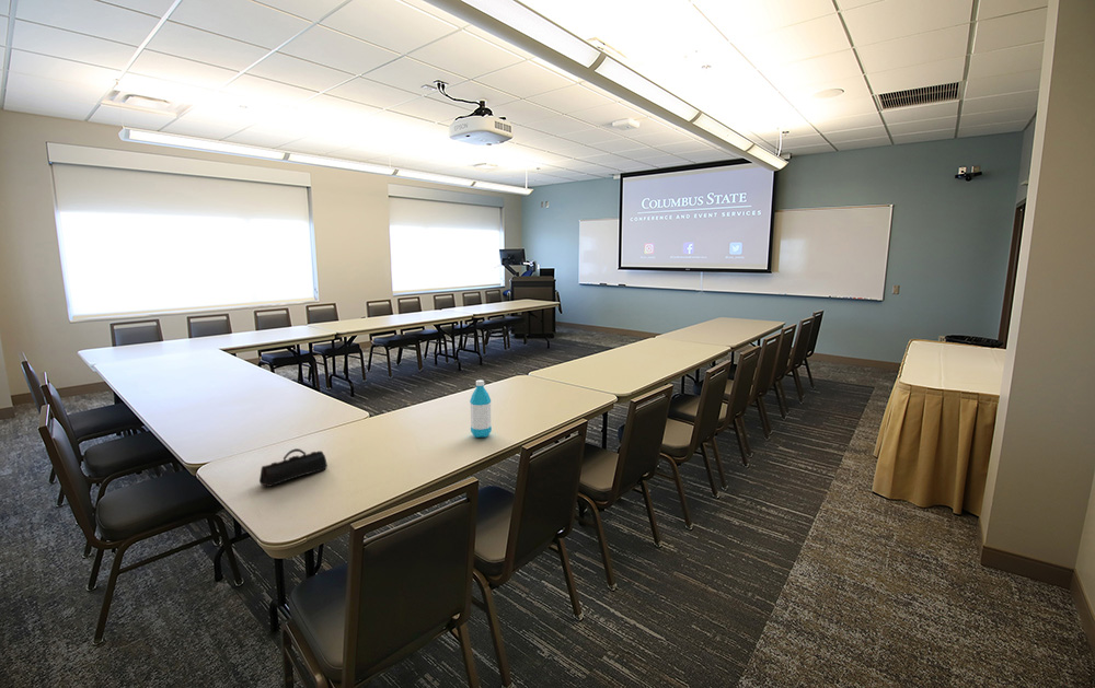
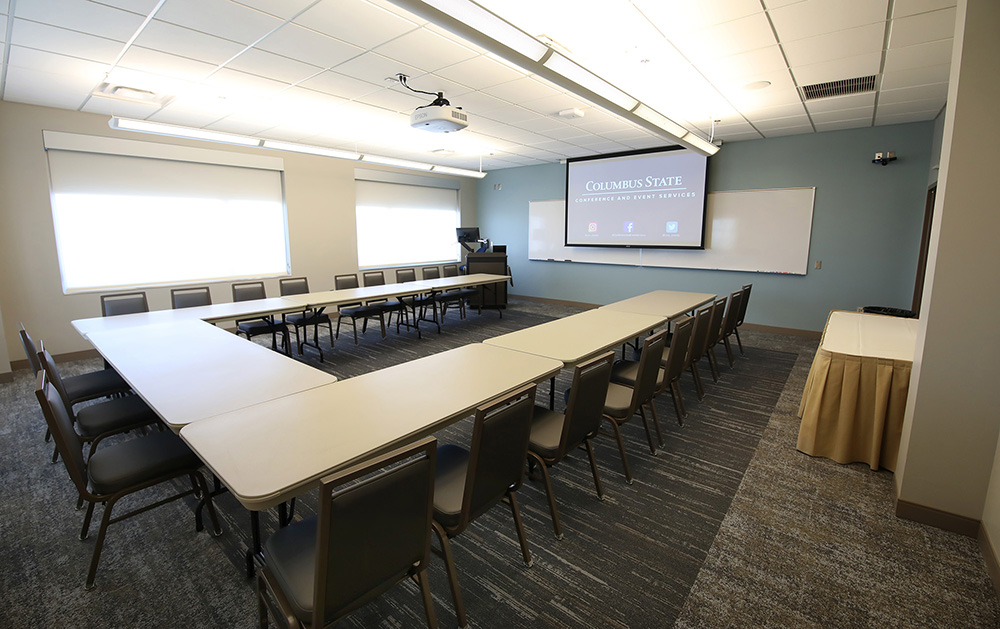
- water bottle [469,378,493,439]
- pencil case [258,447,328,488]
